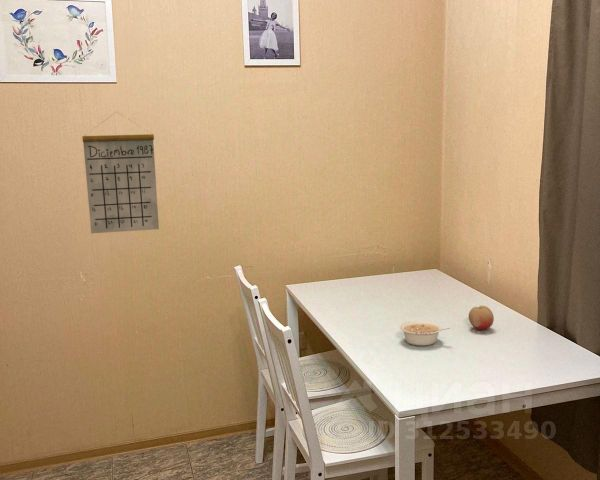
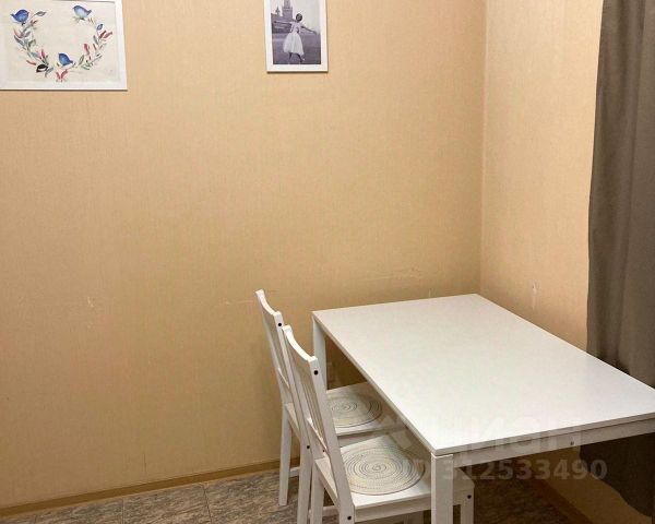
- legume [399,320,451,347]
- calendar [81,111,160,234]
- fruit [468,305,495,331]
